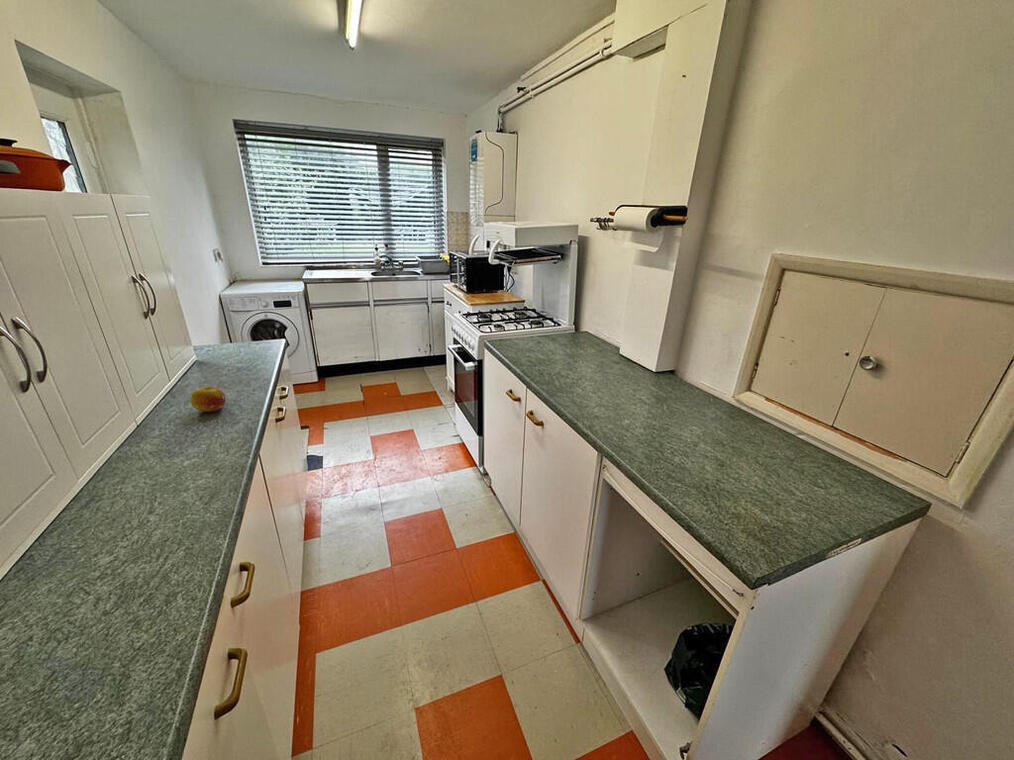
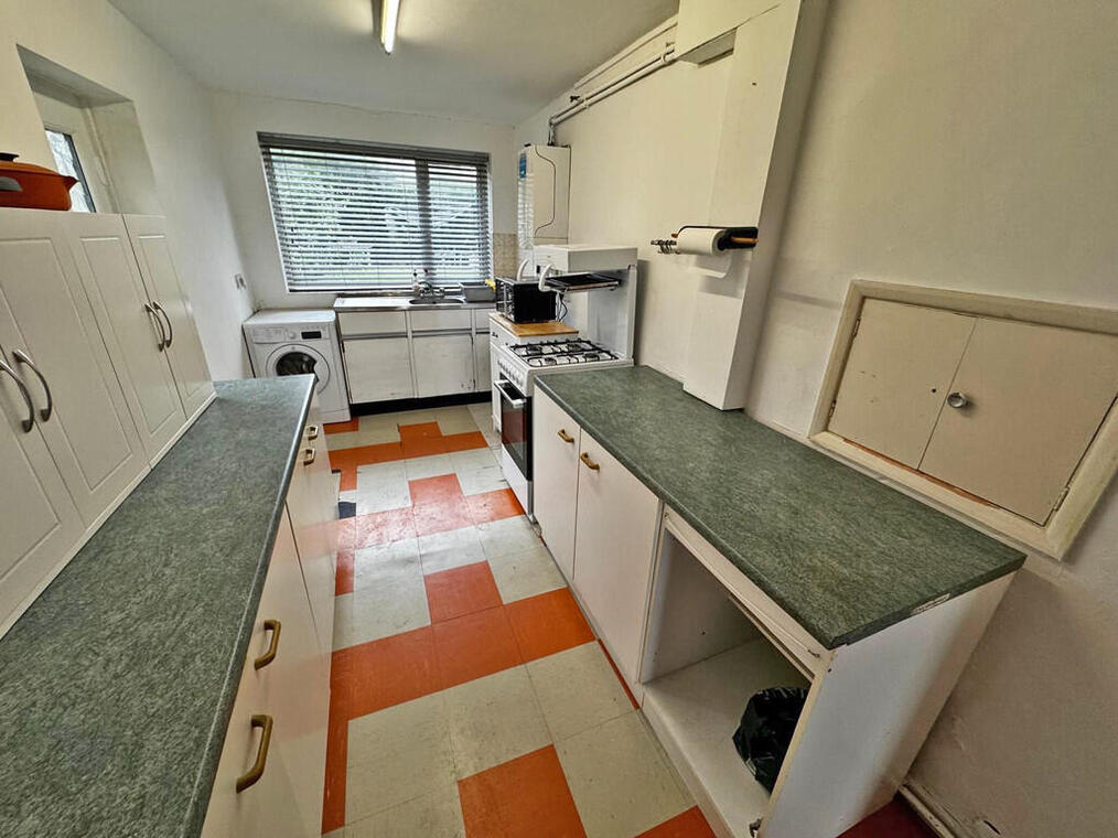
- fruit [189,385,226,412]
